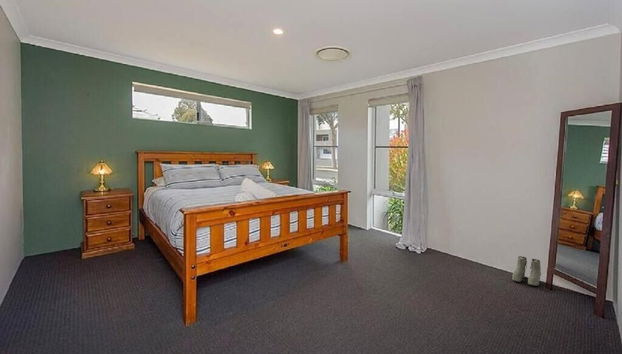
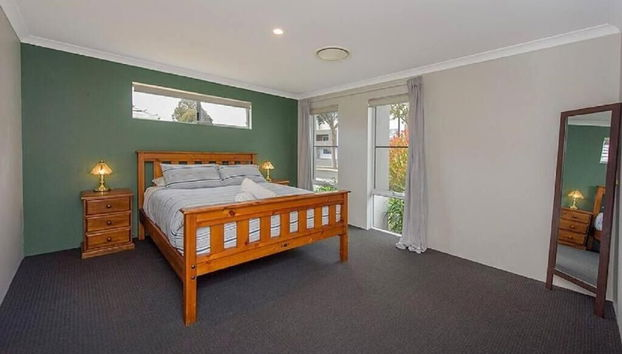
- boots [511,255,542,287]
